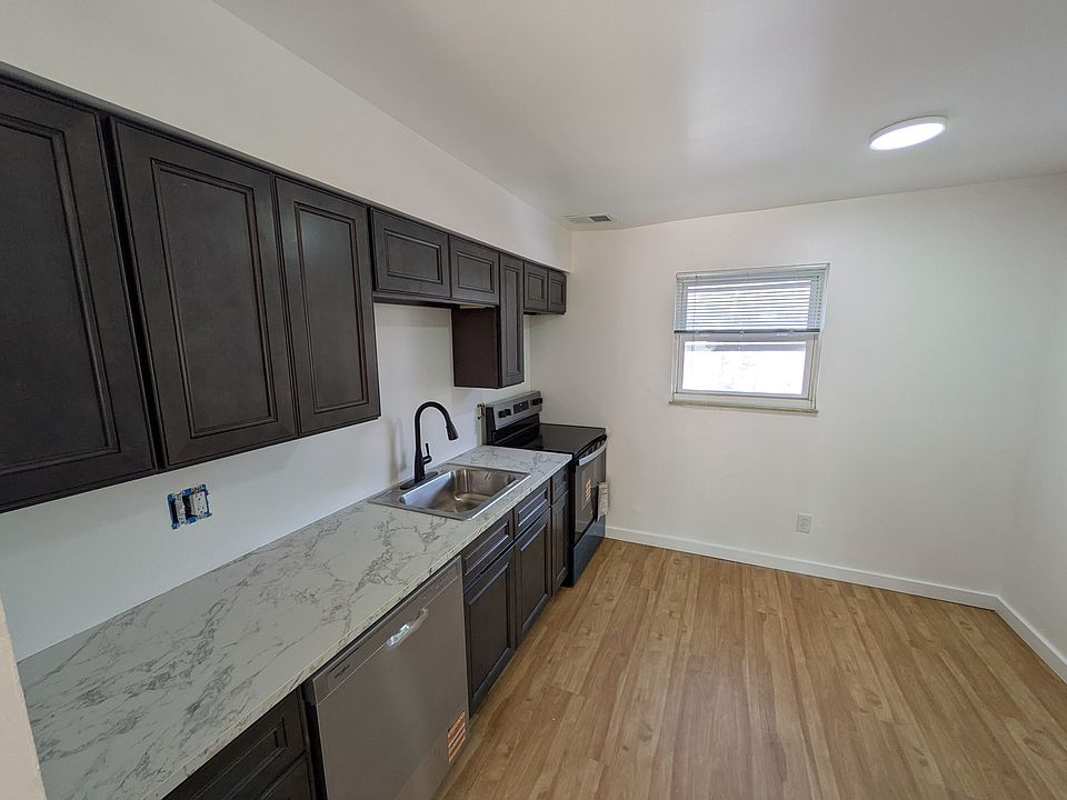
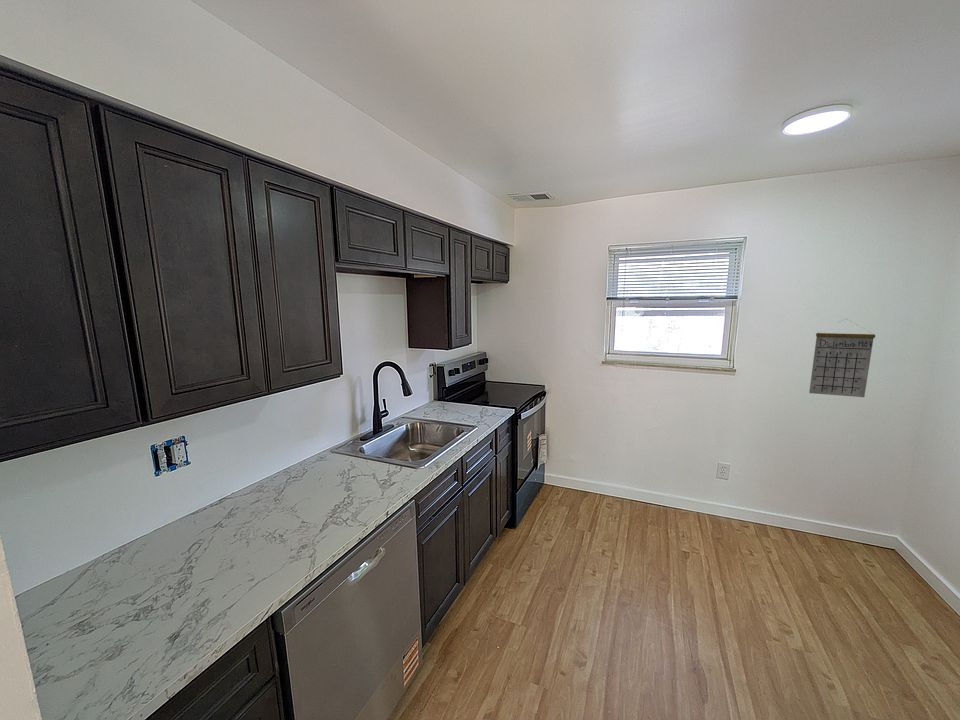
+ calendar [808,318,876,398]
